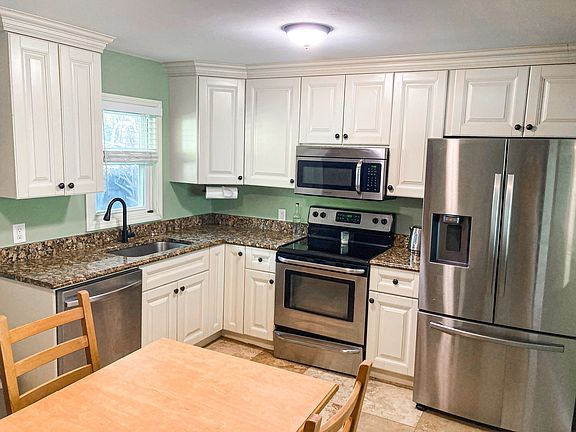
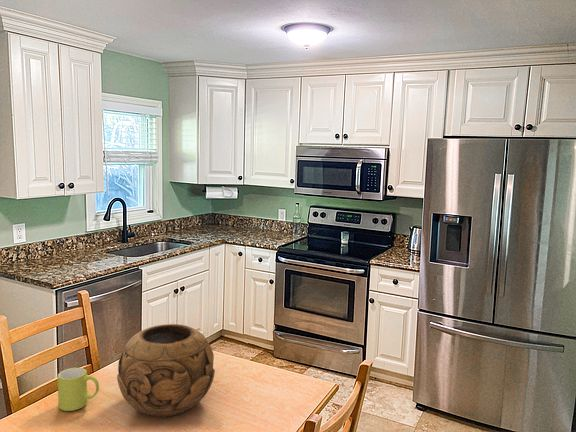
+ mug [57,367,100,412]
+ decorative bowl [116,323,216,418]
